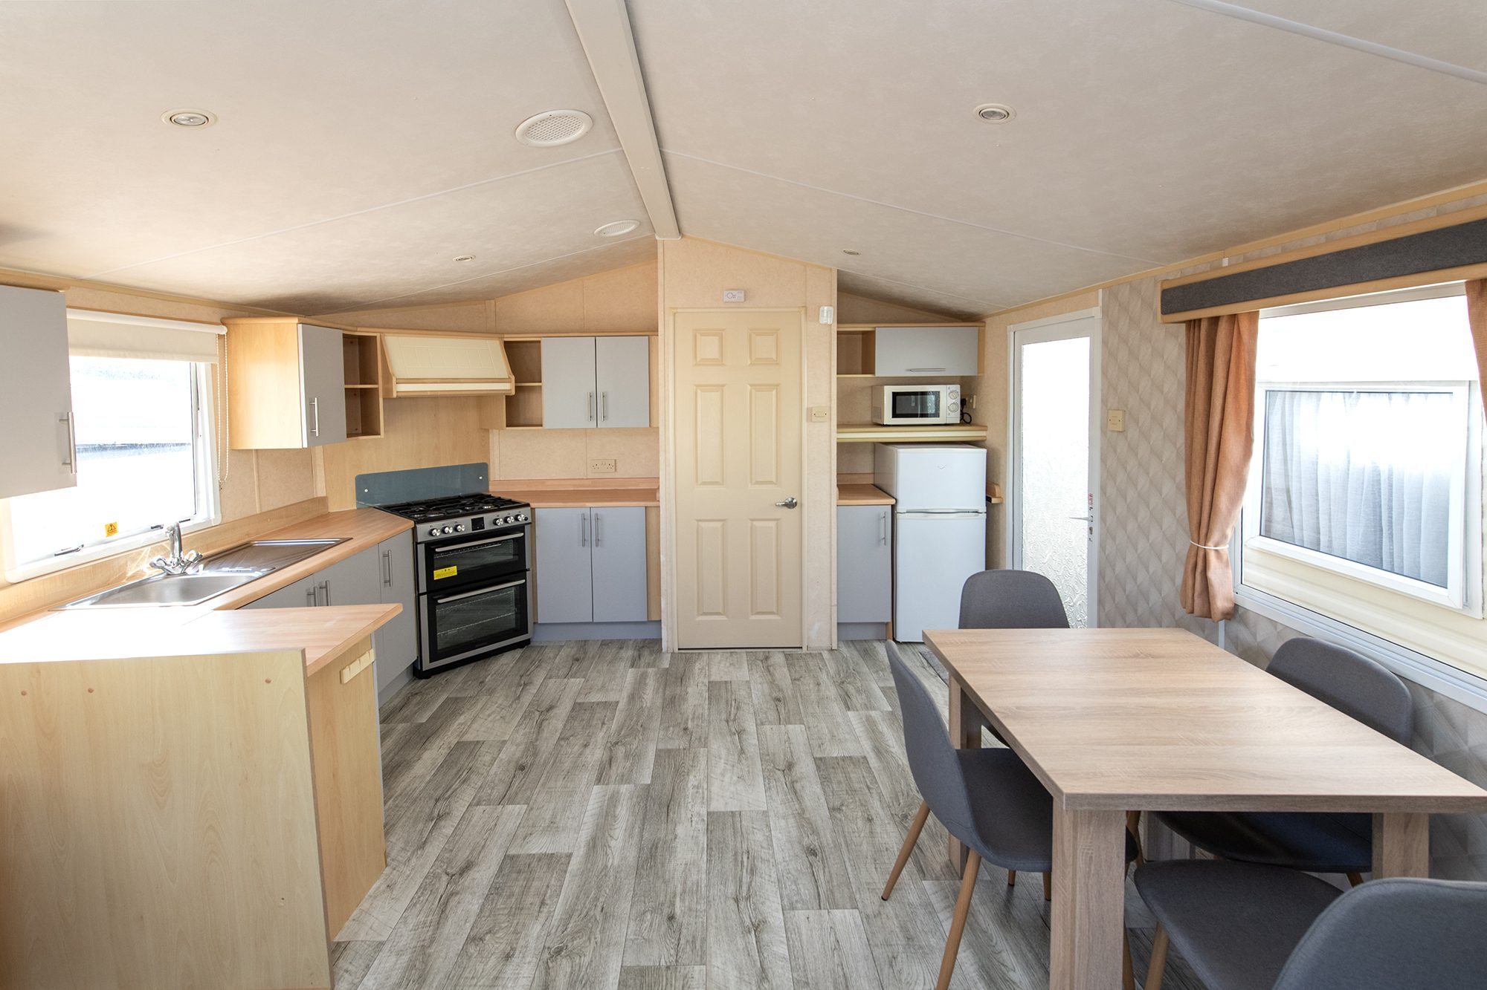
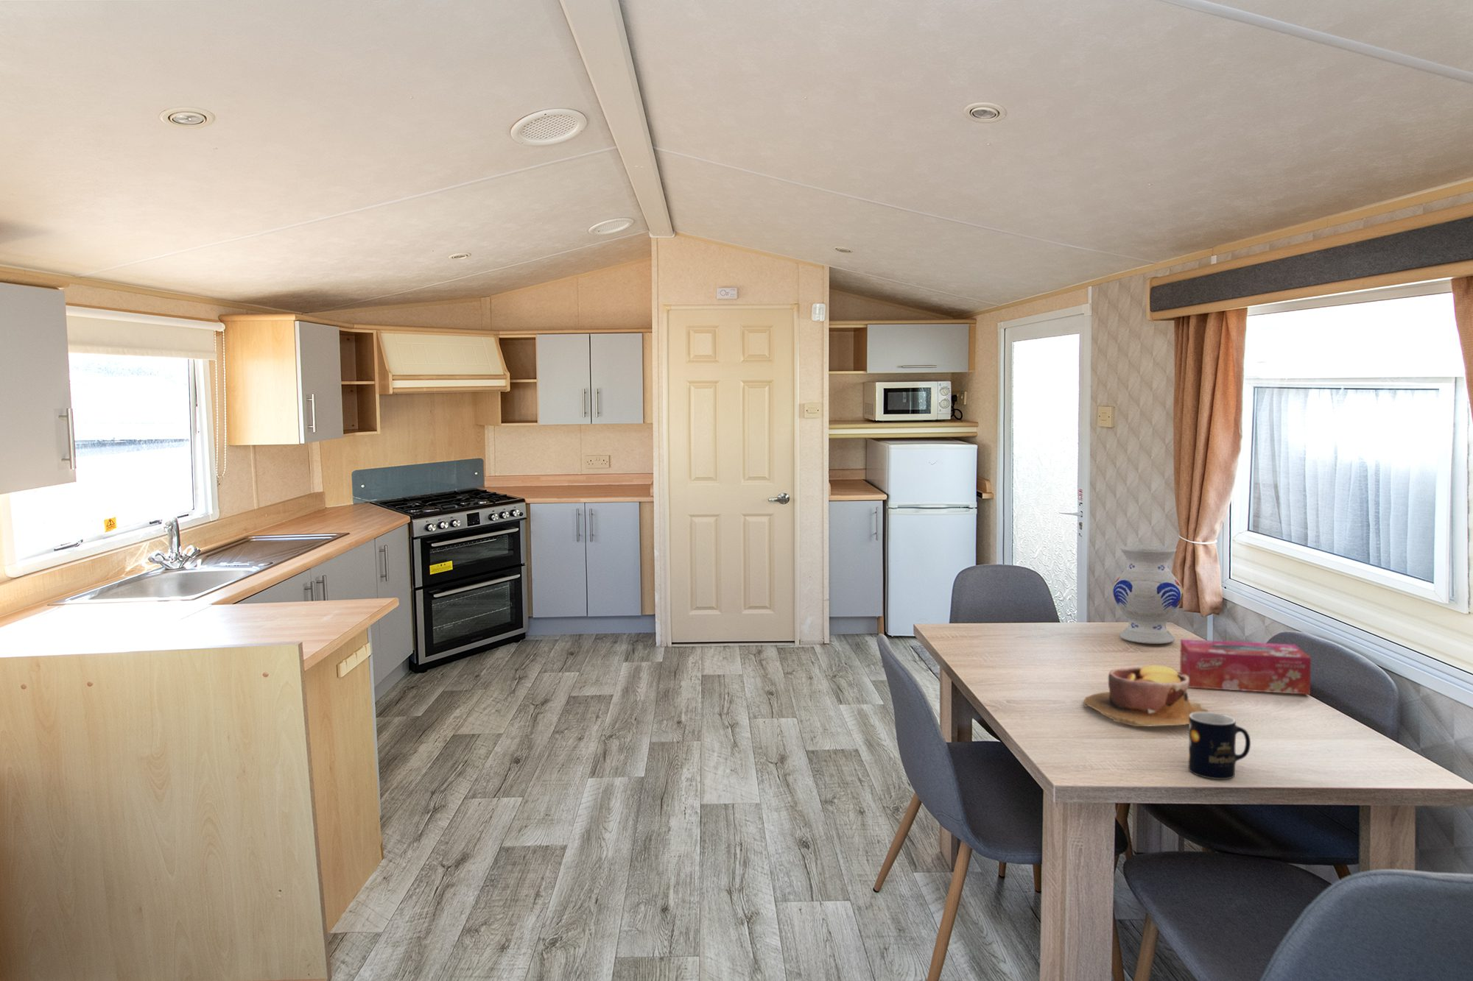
+ bowl [1082,665,1210,727]
+ vase [1112,544,1184,645]
+ tissue box [1179,638,1312,695]
+ mug [1188,712,1252,780]
